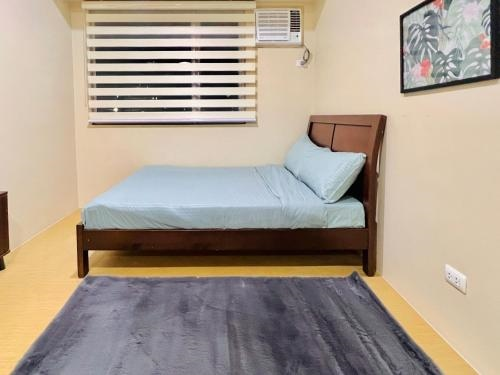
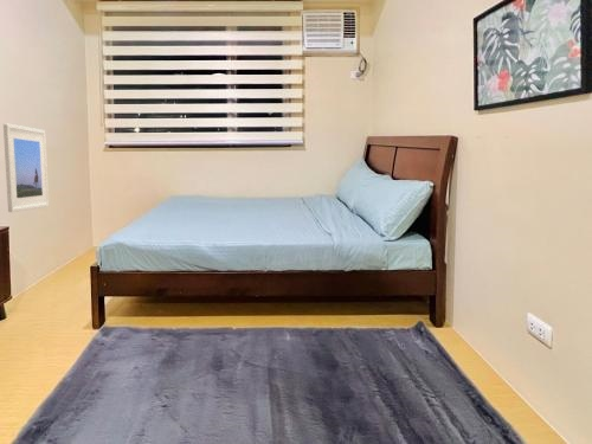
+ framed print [2,122,50,213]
